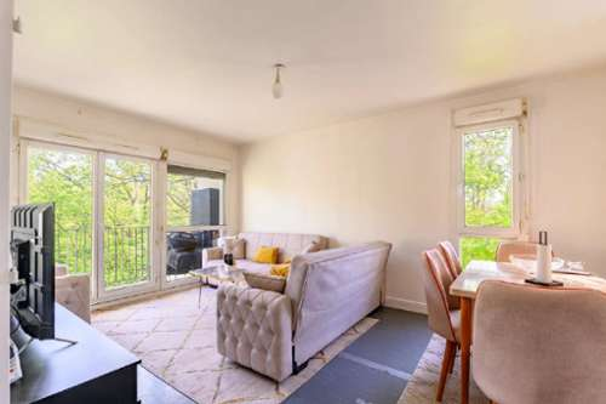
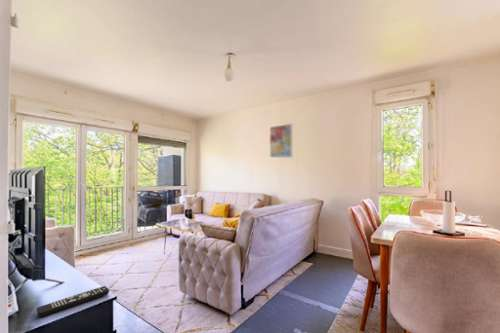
+ remote control [36,285,110,318]
+ wall art [268,123,293,159]
